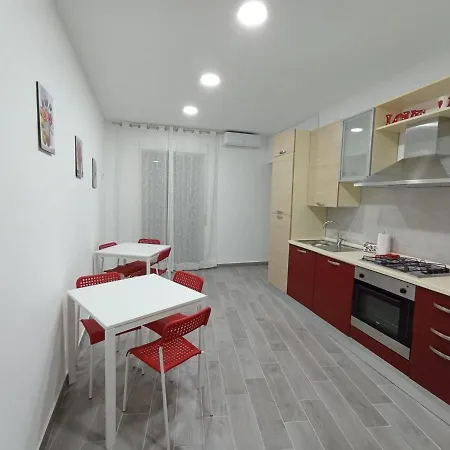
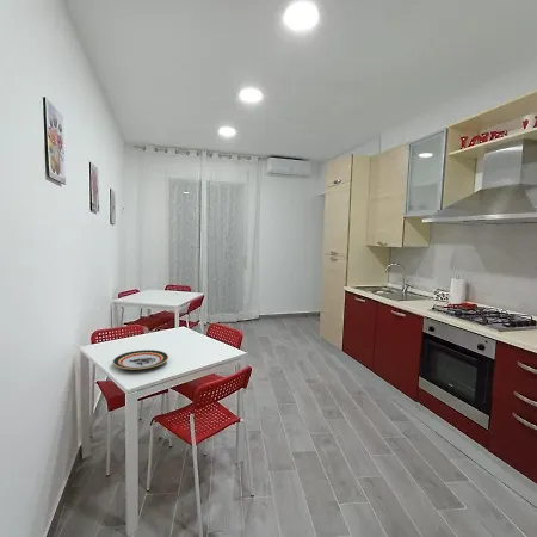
+ plate [111,348,169,371]
